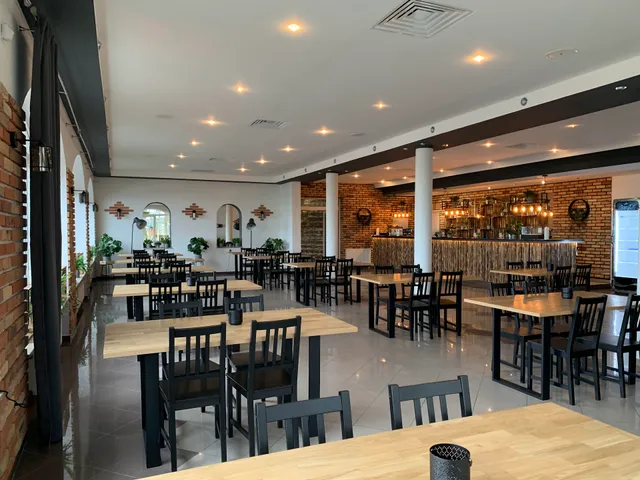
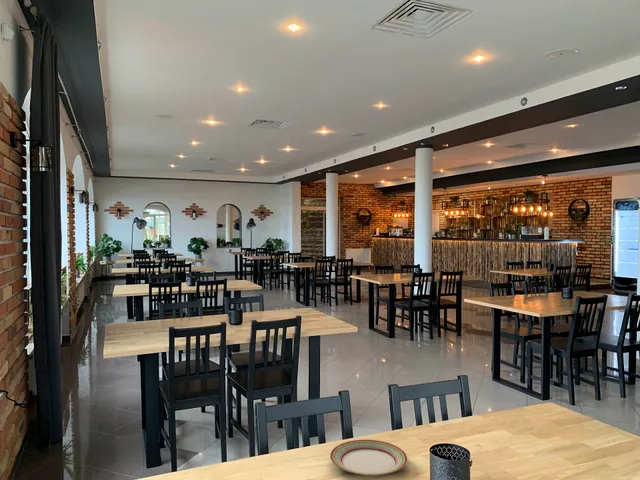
+ plate [329,439,408,476]
